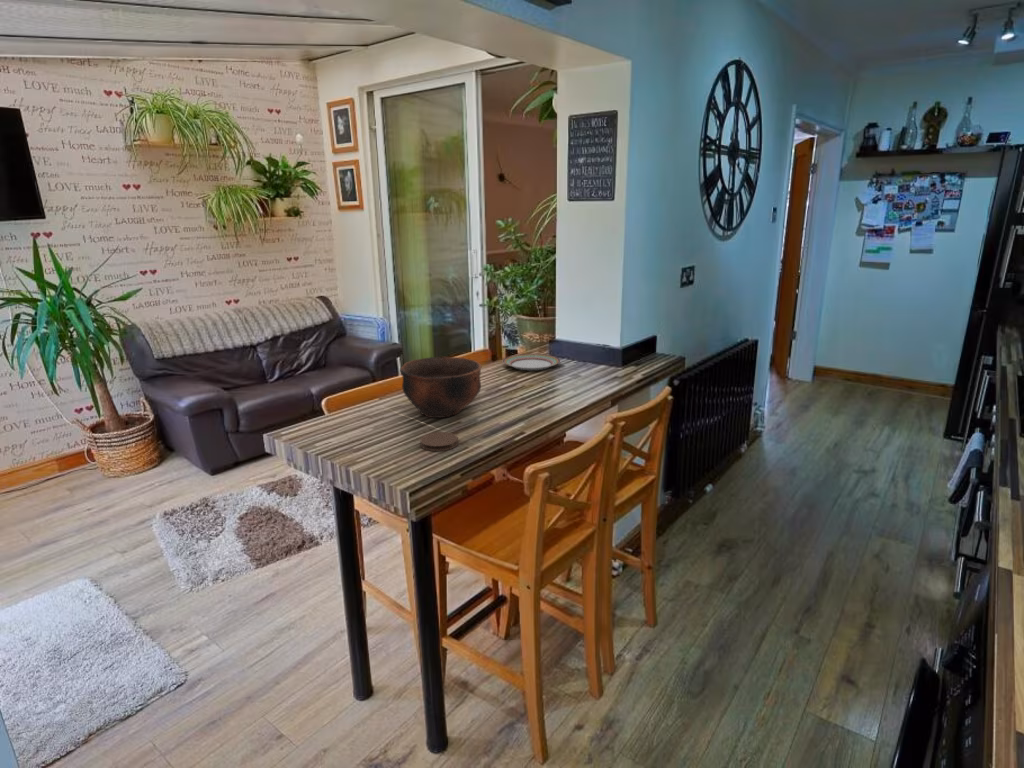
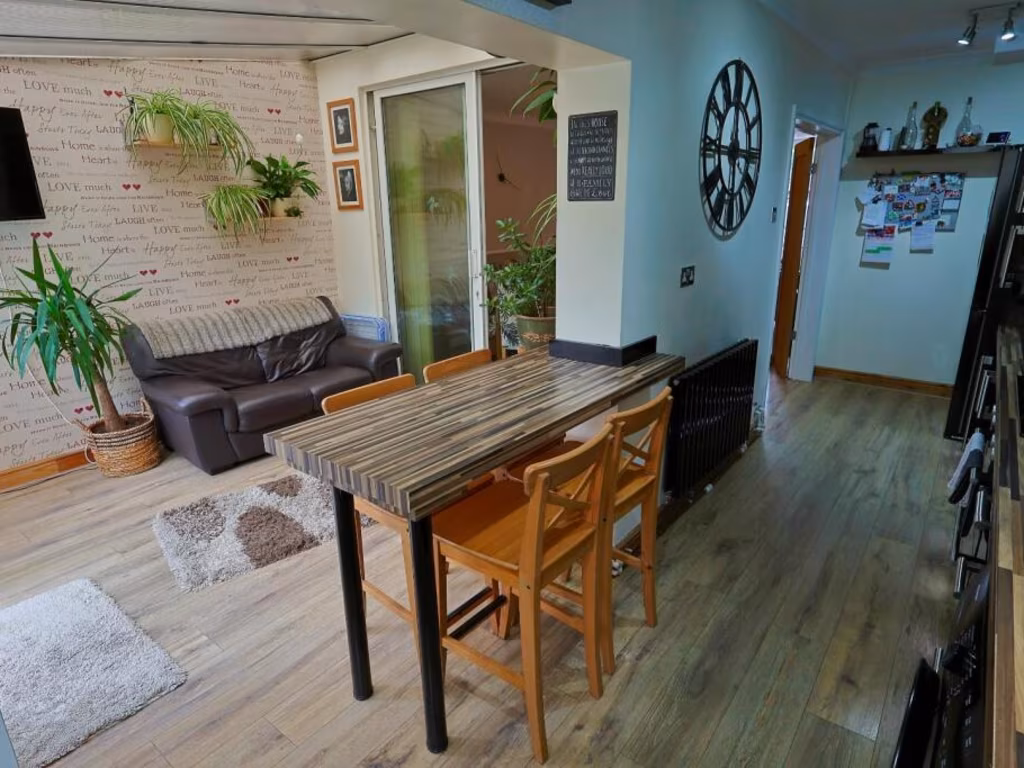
- coaster [419,431,459,452]
- plate [502,353,561,371]
- bowl [399,356,482,419]
